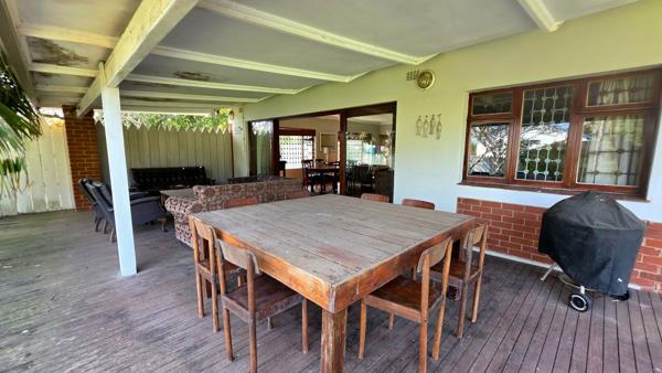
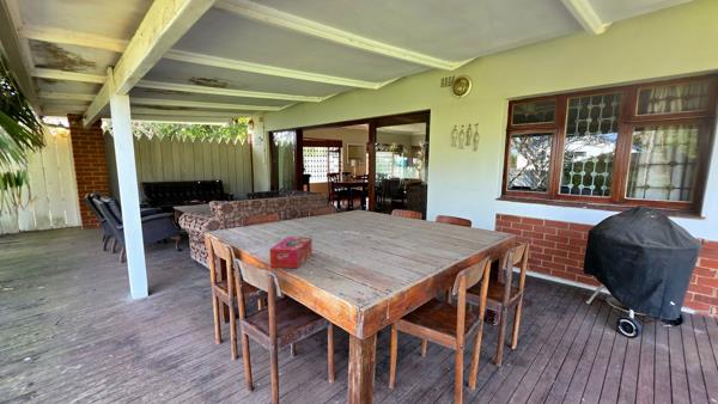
+ tissue box [269,235,312,269]
